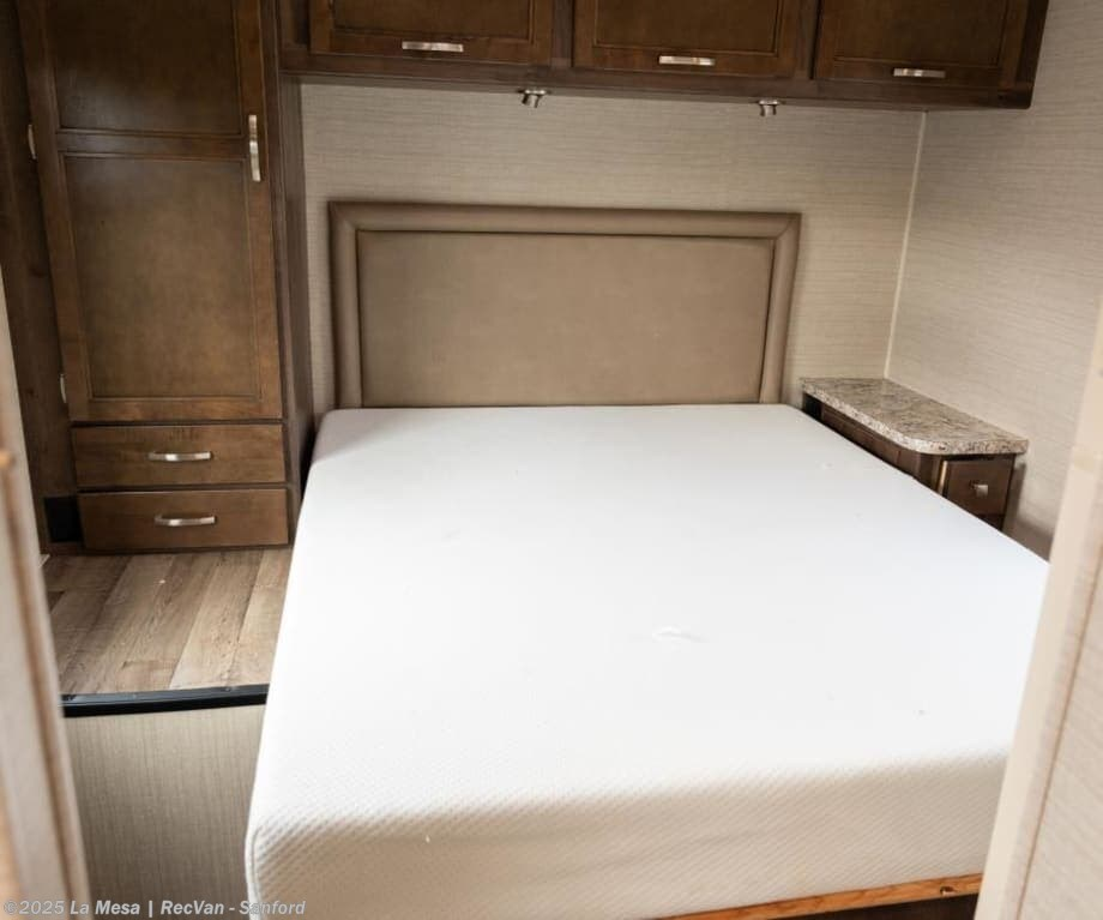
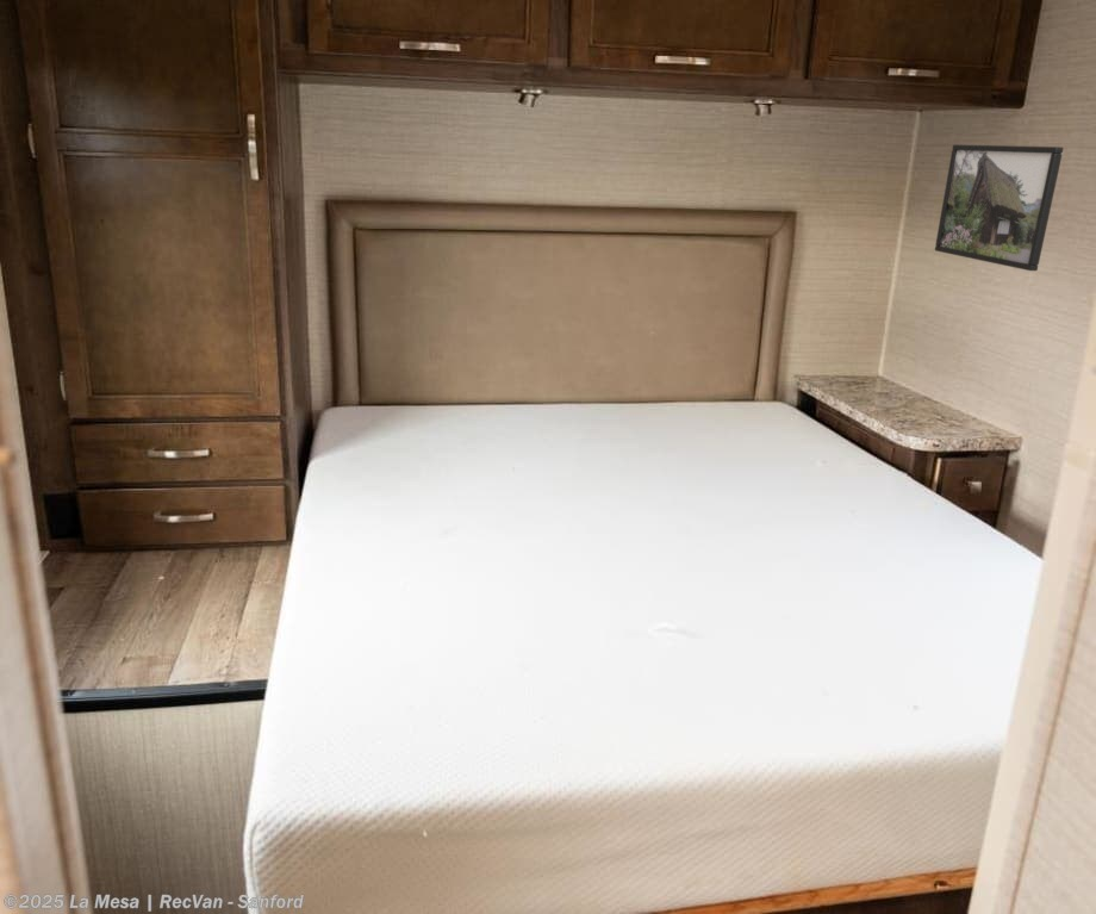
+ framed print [934,143,1065,272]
